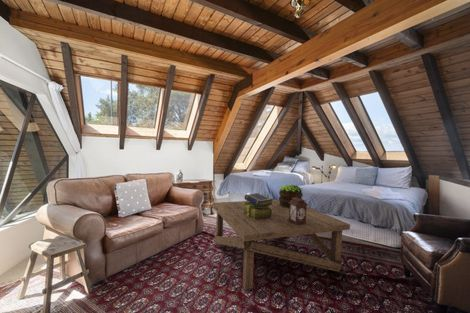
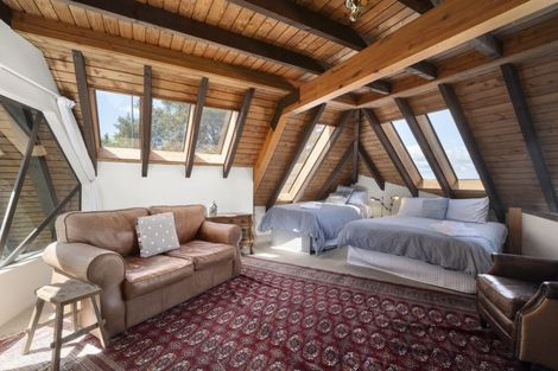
- coffee table [211,198,351,291]
- potted plant [278,184,304,208]
- lantern [288,192,309,224]
- stack of books [243,192,274,220]
